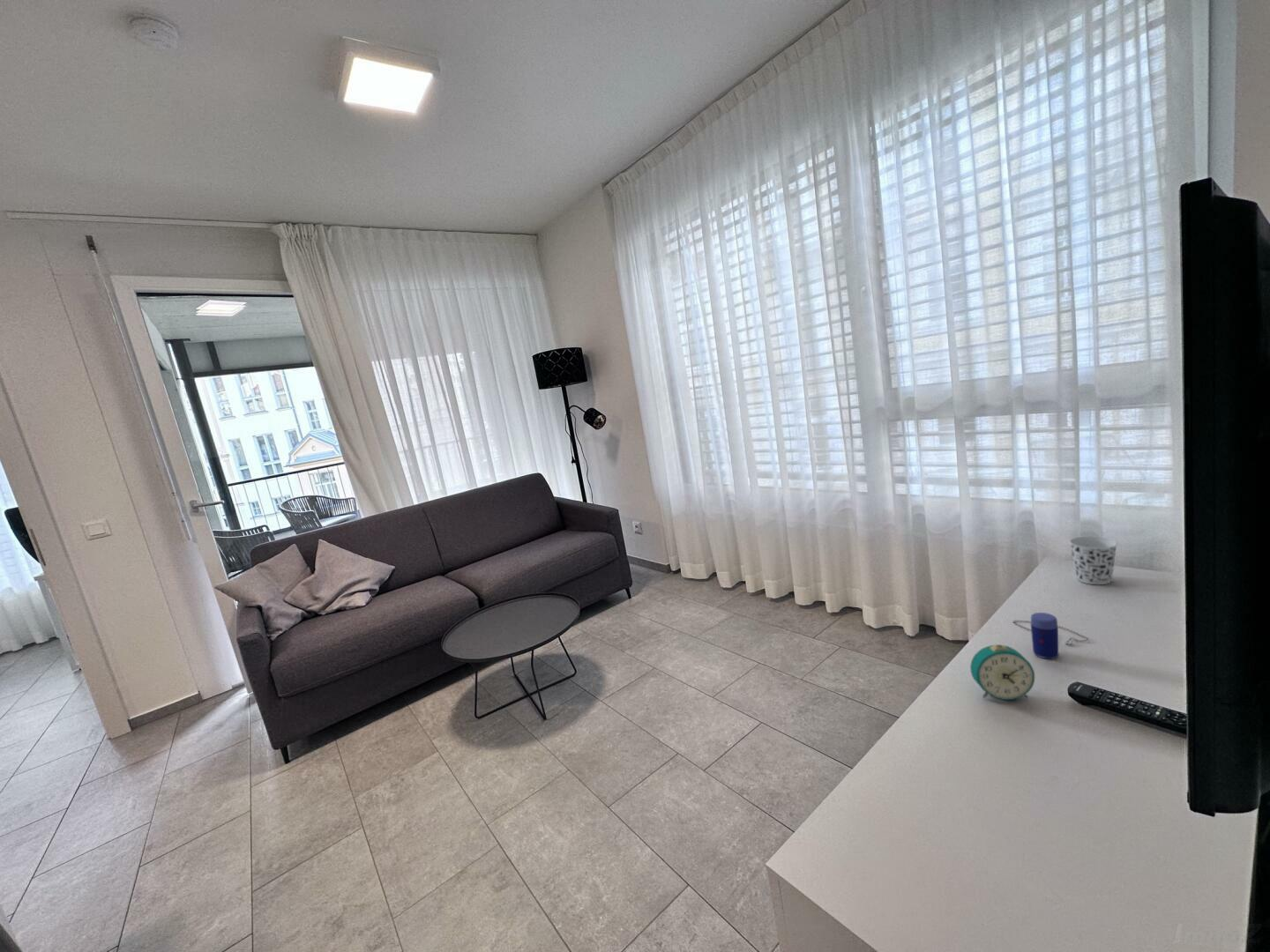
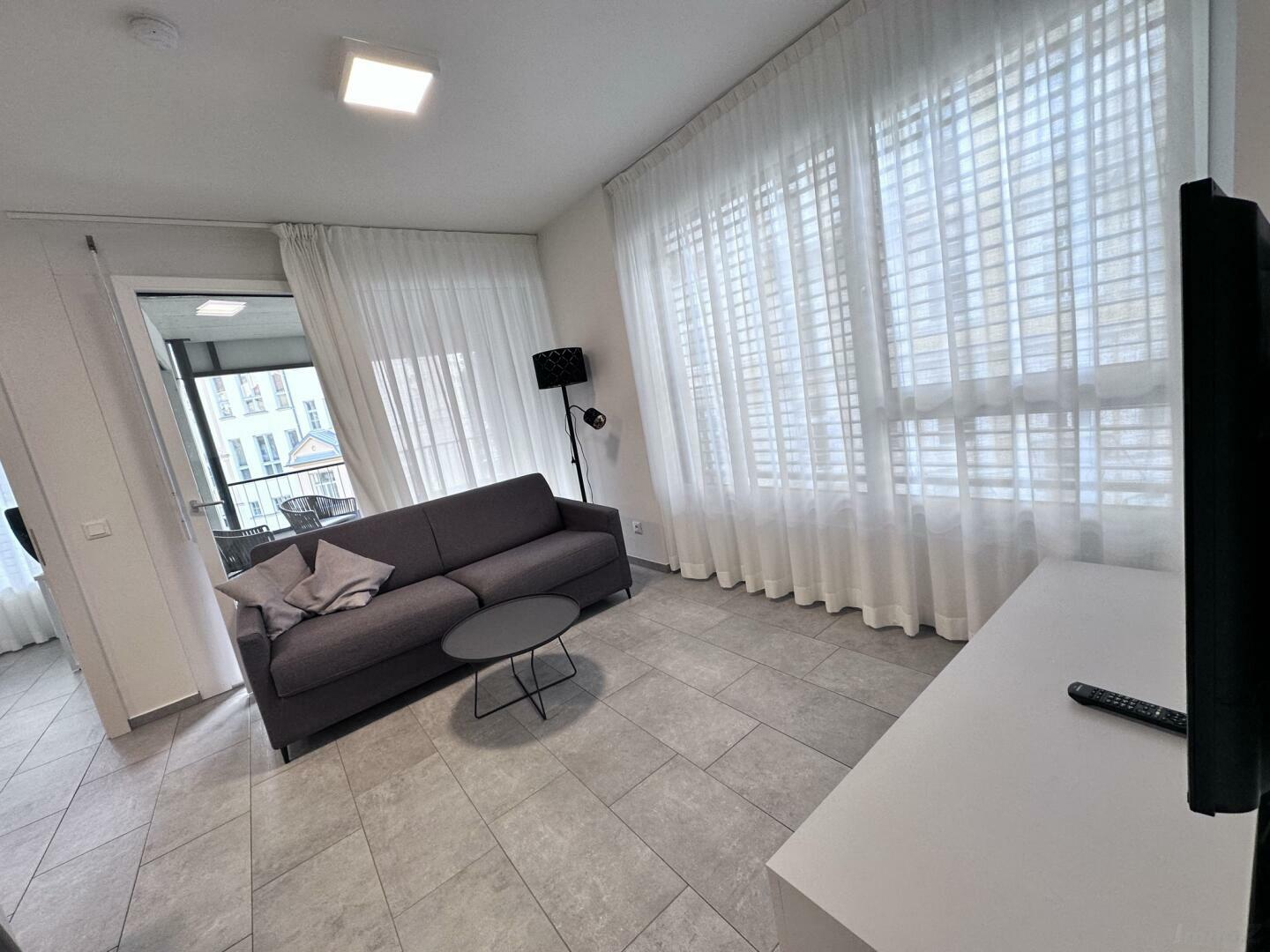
- cup [1068,536,1118,585]
- alarm clock [969,643,1035,701]
- speaker [1012,612,1089,659]
